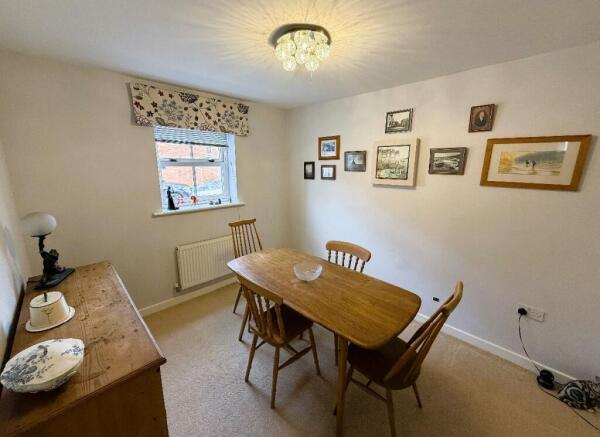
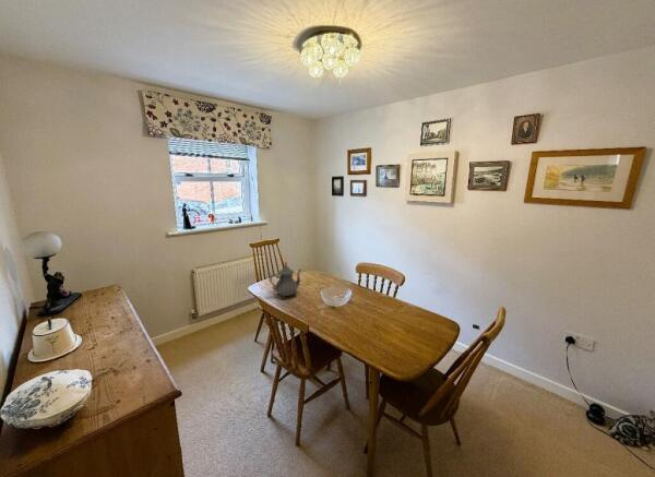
+ teapot [269,261,302,300]
